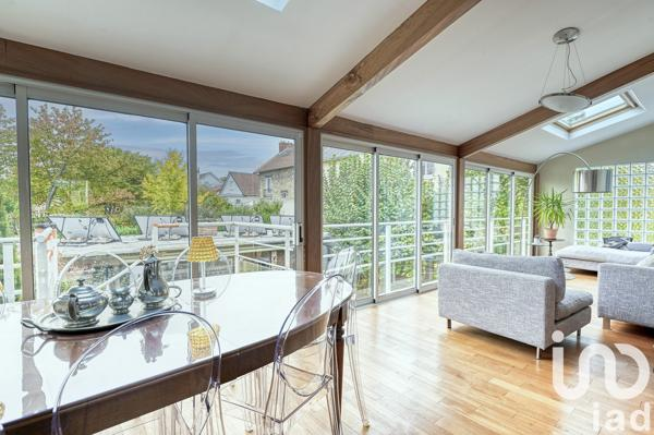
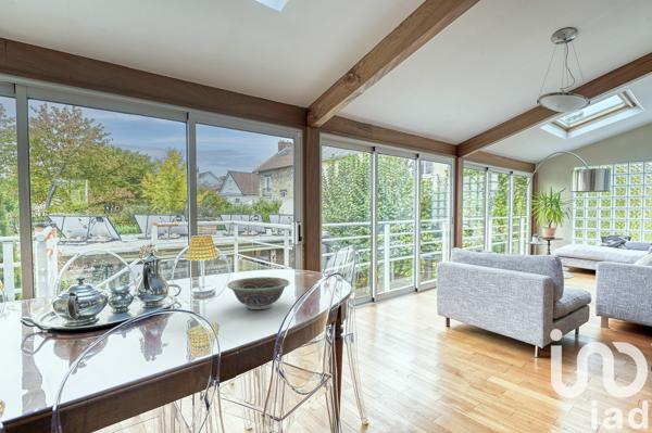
+ decorative bowl [226,276,291,310]
